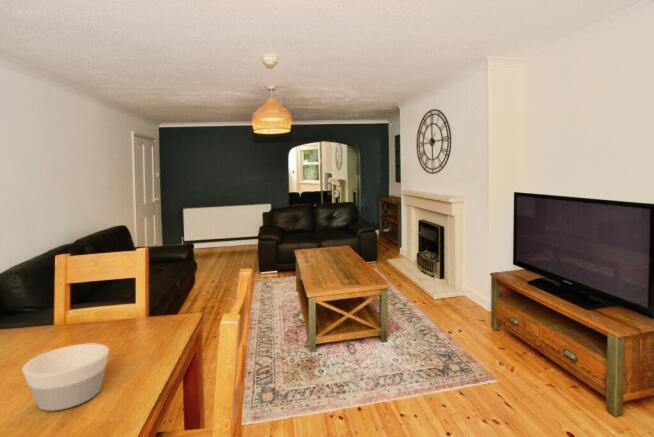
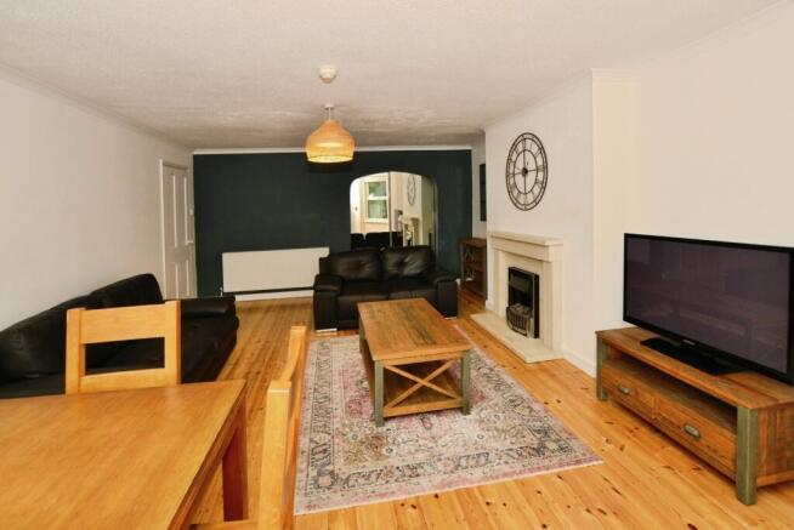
- bowl [21,343,110,412]
